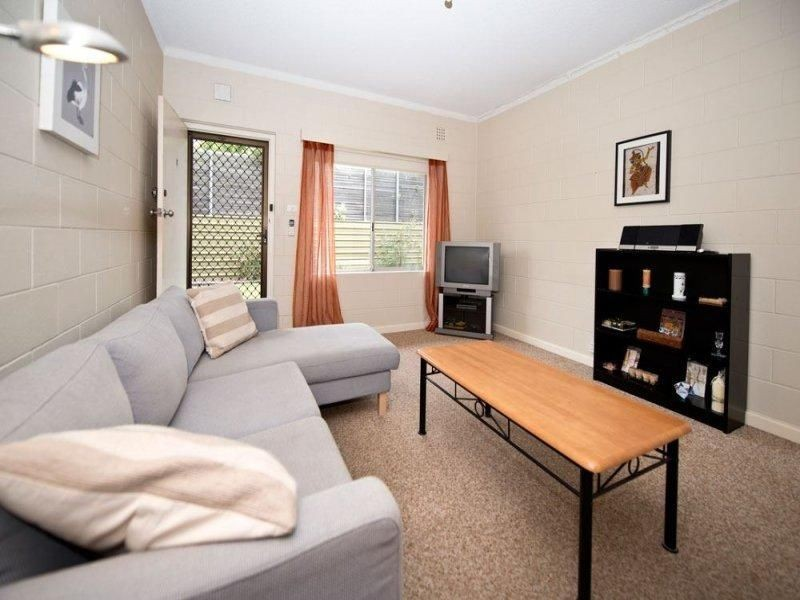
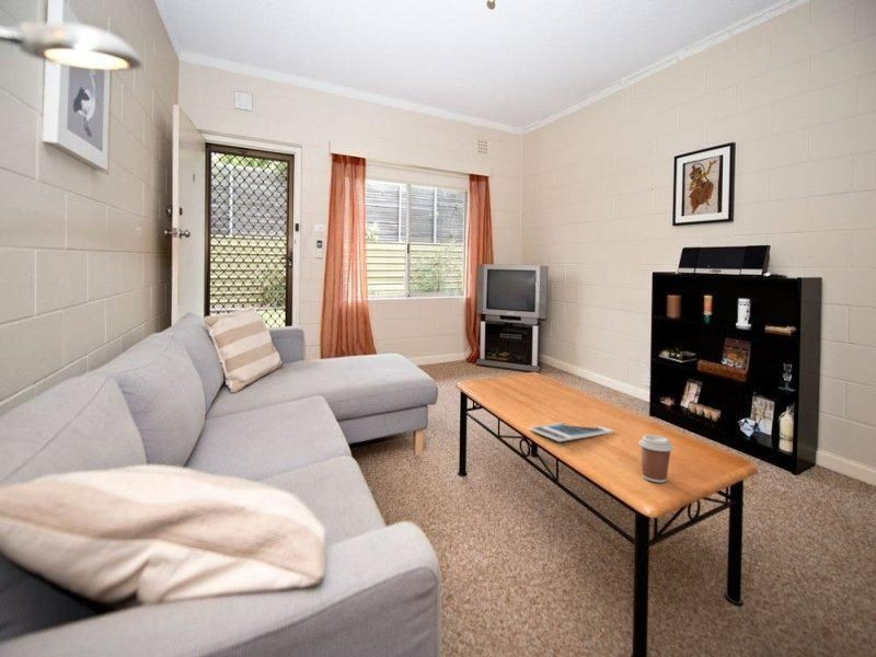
+ graded trading card [528,420,614,442]
+ coffee cup [638,434,675,484]
